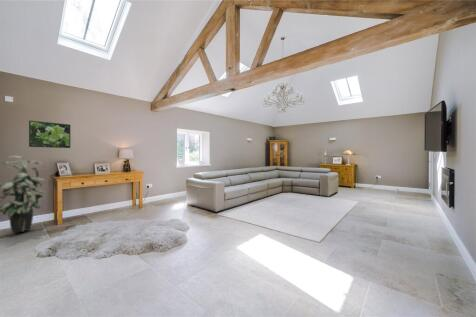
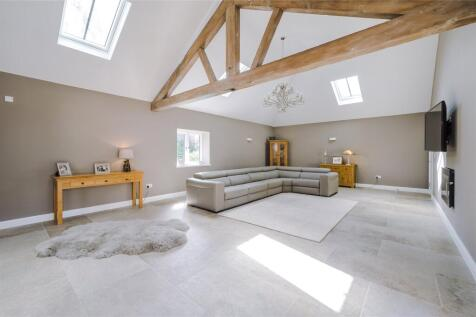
- indoor plant [0,155,47,234]
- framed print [28,120,71,149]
